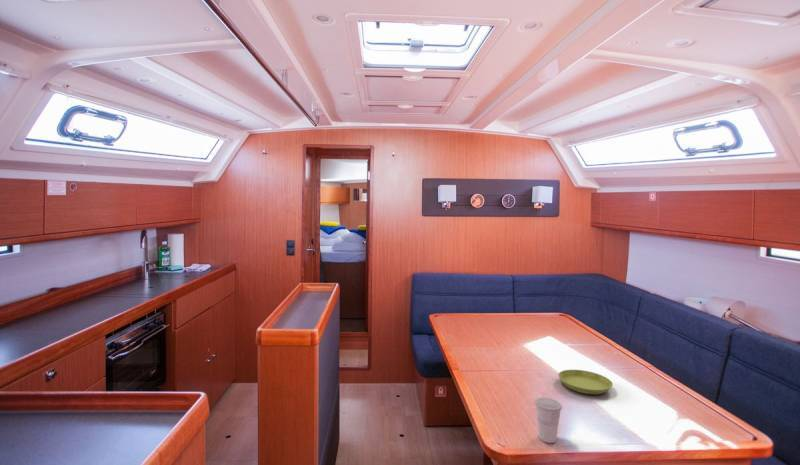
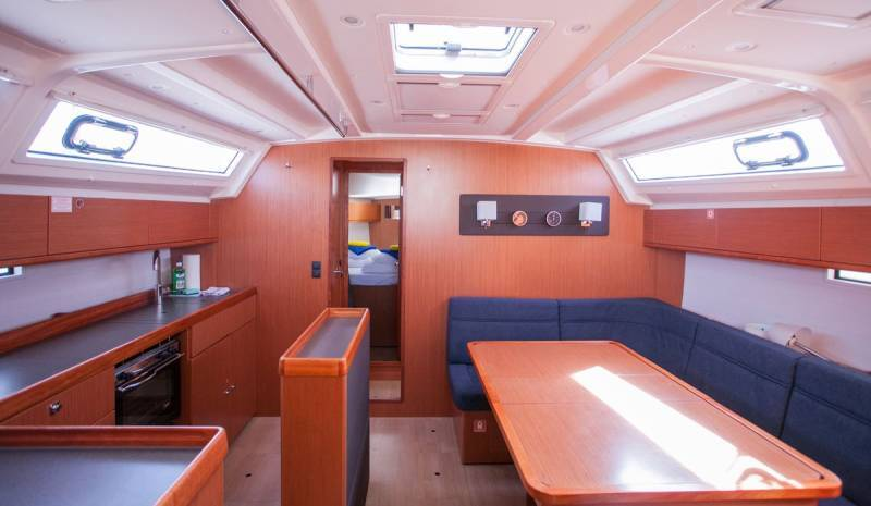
- cup [534,397,563,444]
- saucer [557,369,614,395]
